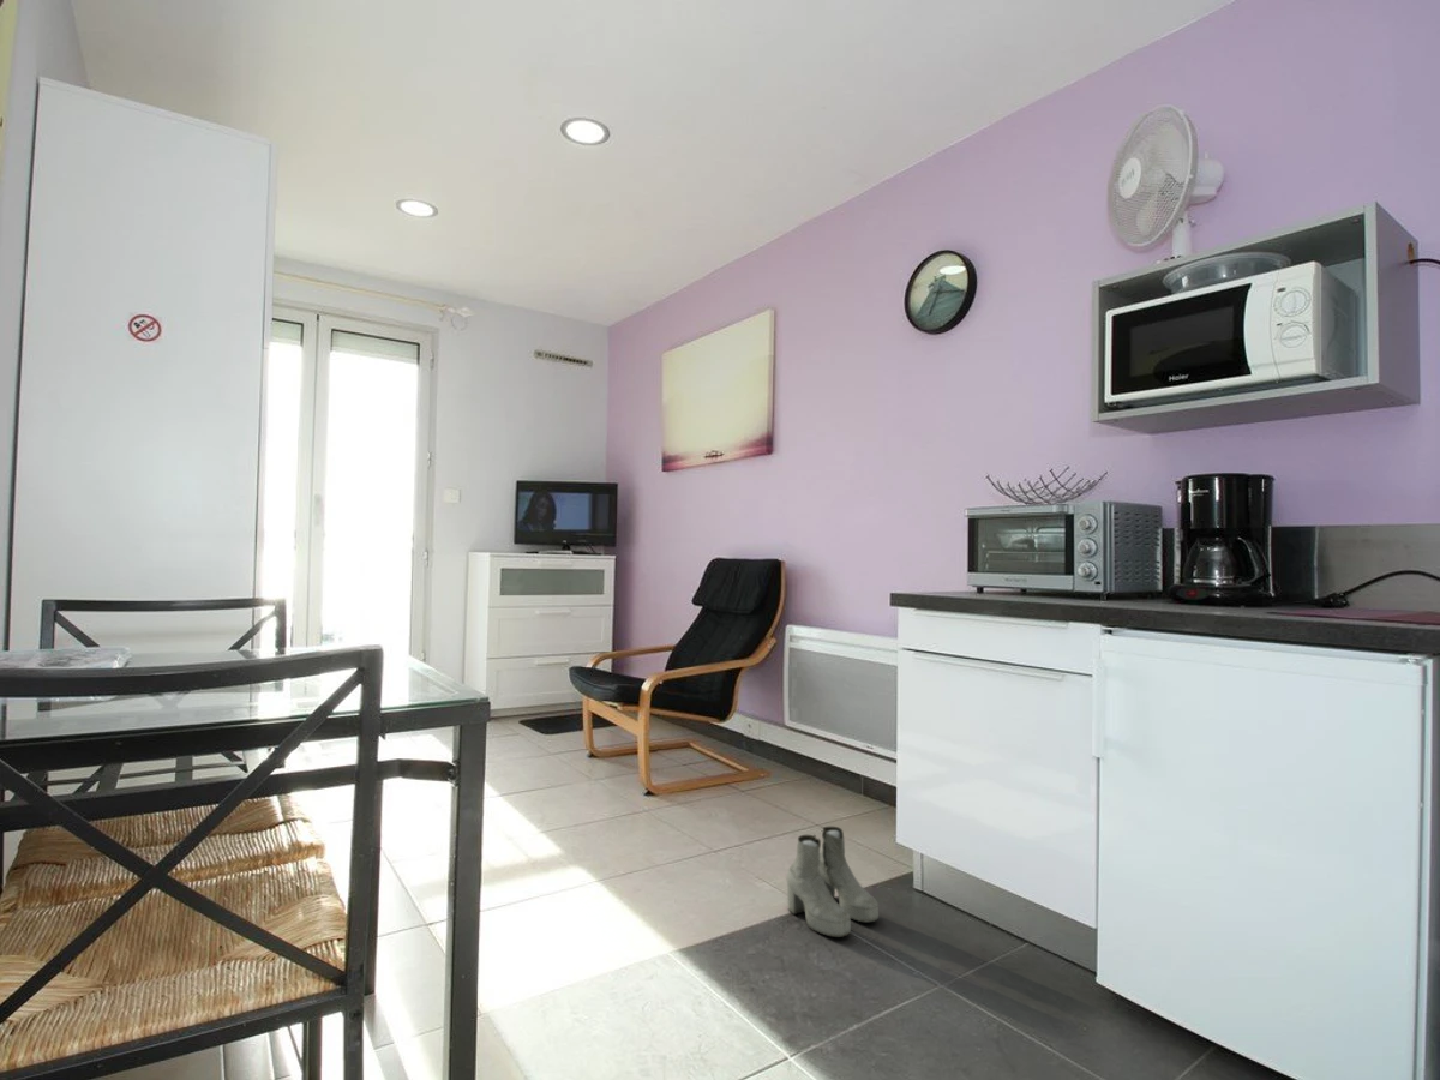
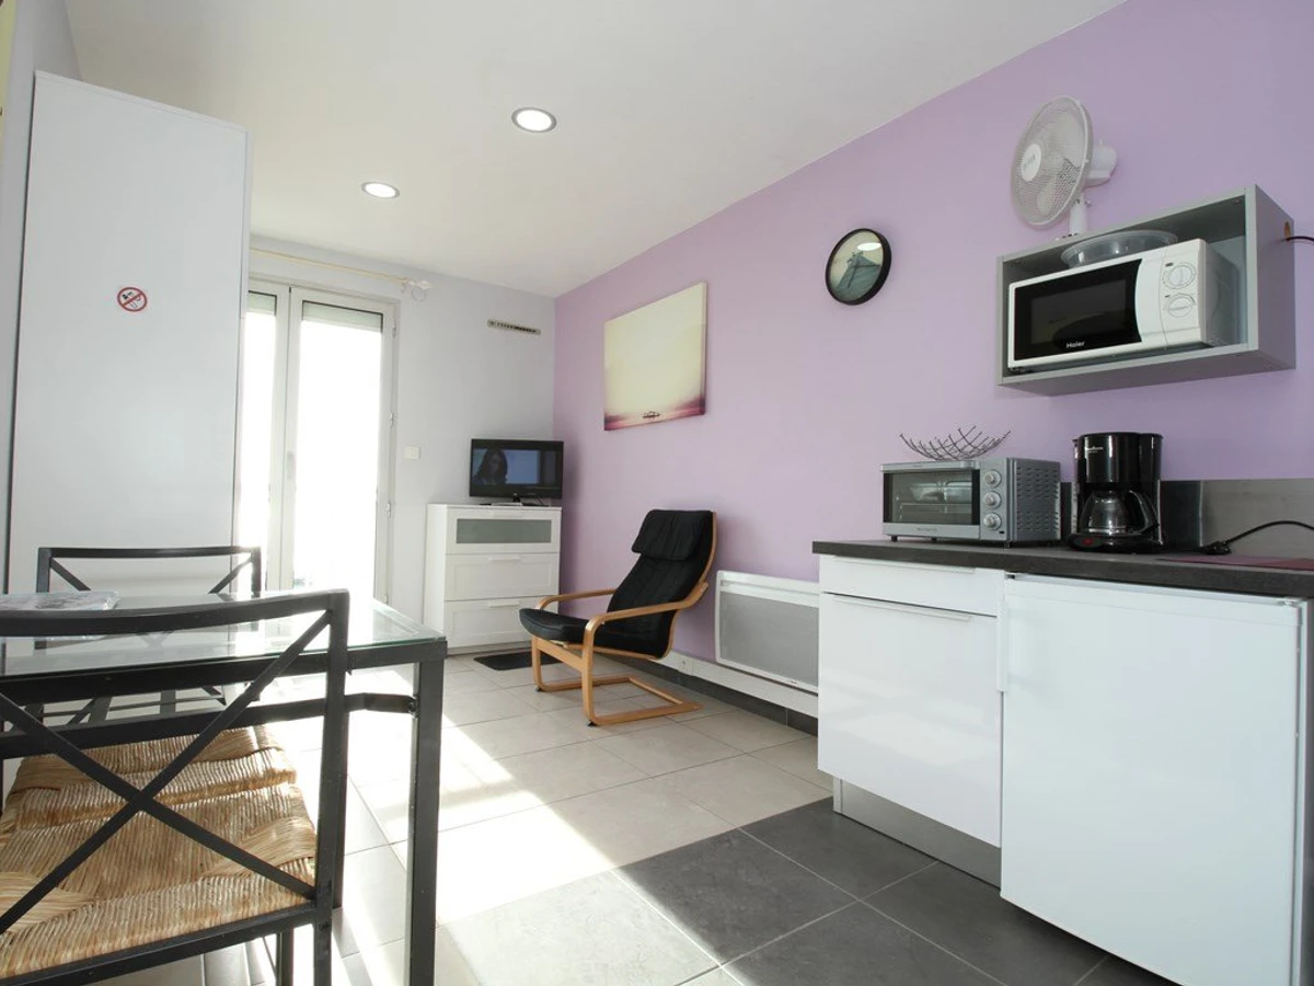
- boots [786,826,880,938]
